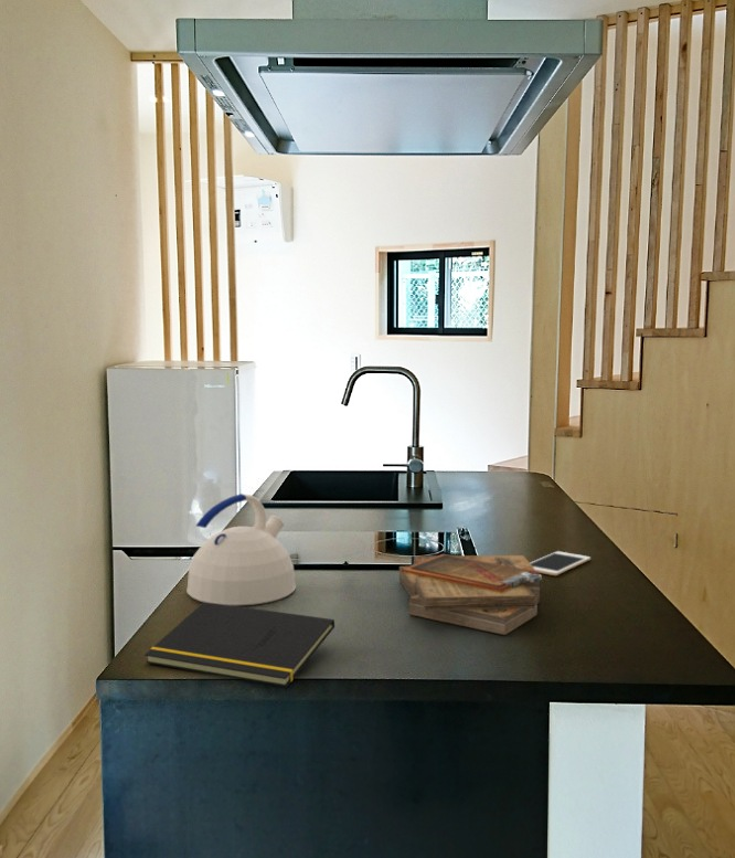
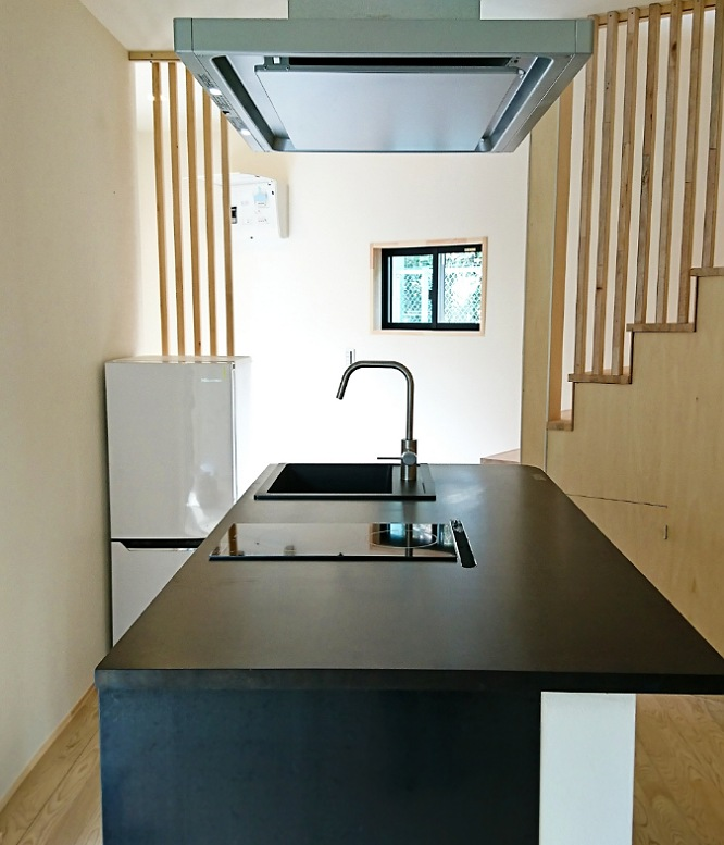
- clipboard [398,553,543,636]
- notepad [143,602,335,688]
- cell phone [530,550,592,576]
- kettle [185,492,297,606]
